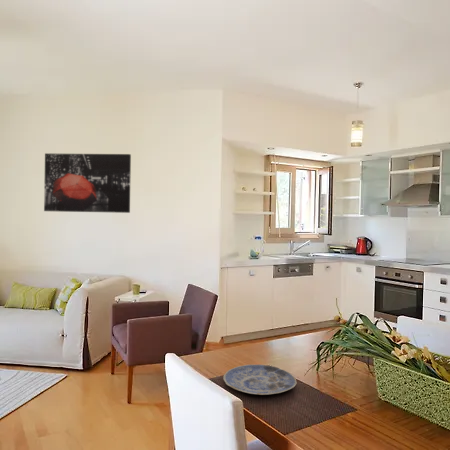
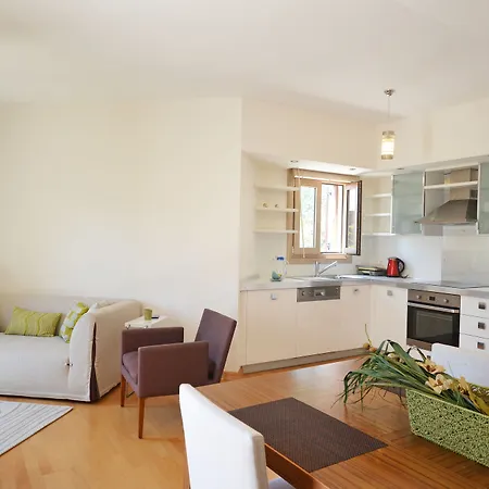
- wall art [43,152,132,214]
- plate [222,364,298,396]
